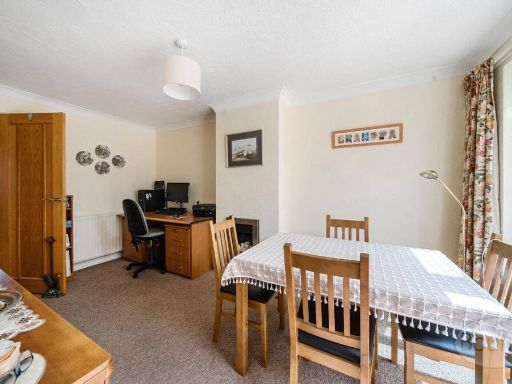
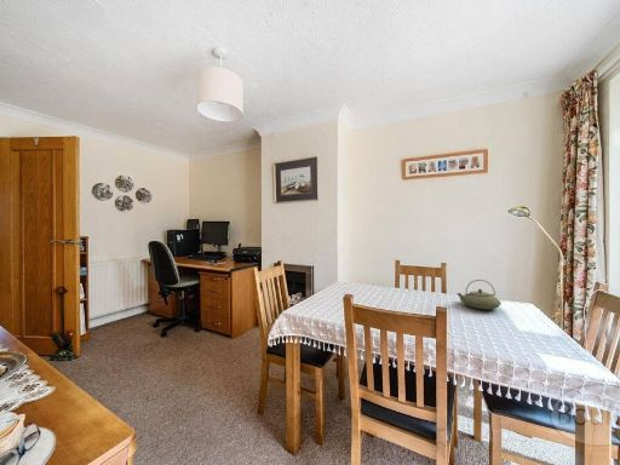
+ teapot [455,279,503,311]
